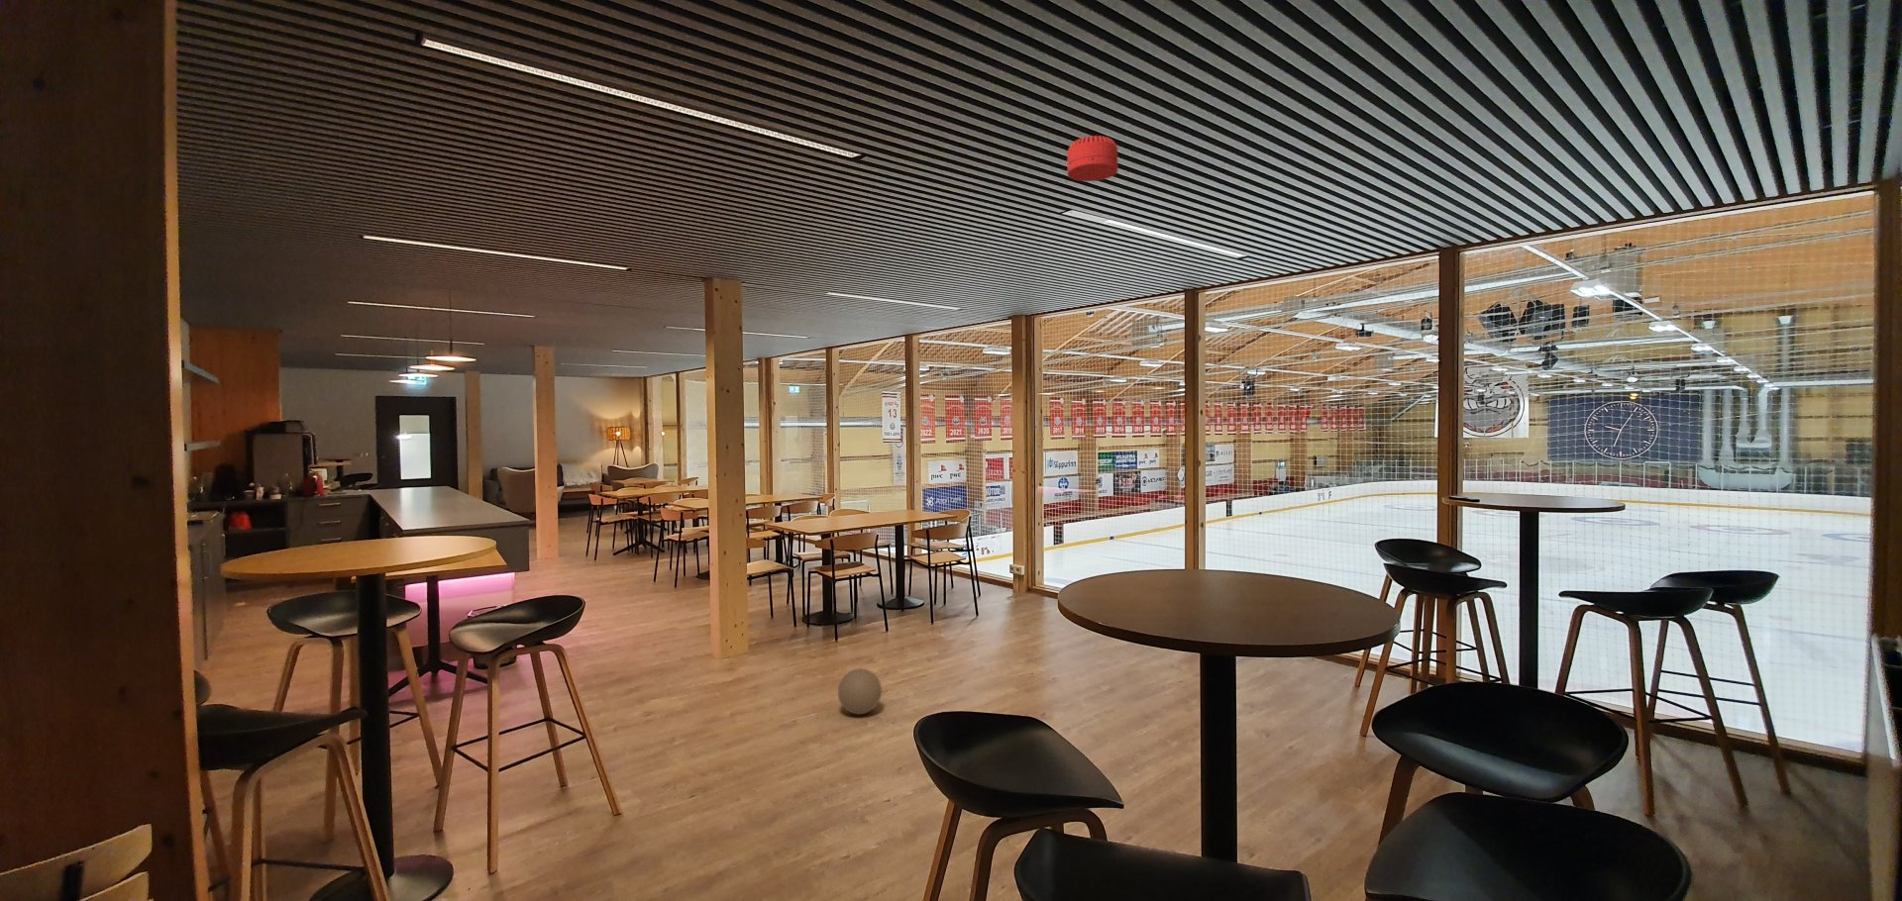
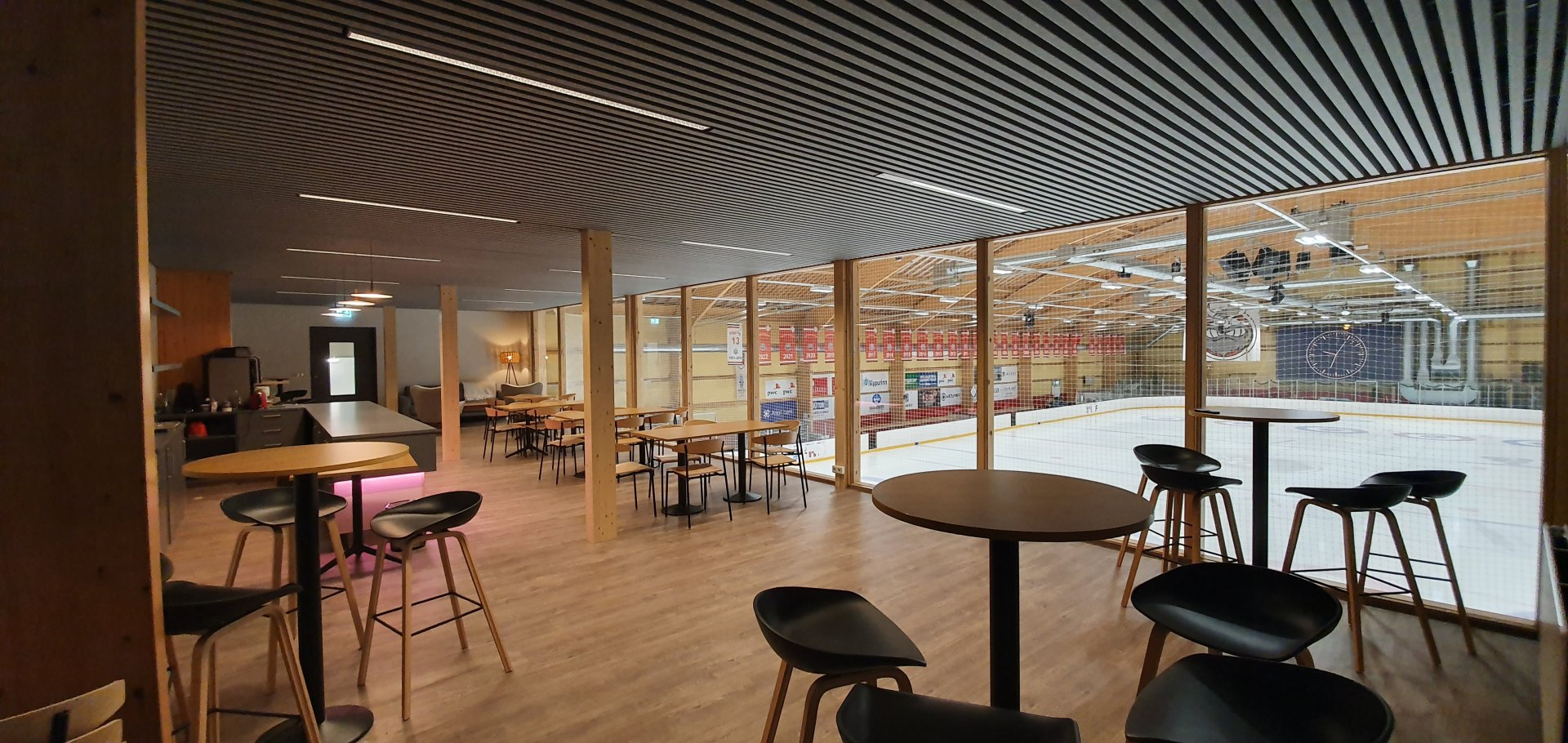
- smoke detector [1066,135,1118,182]
- ball [837,667,883,715]
